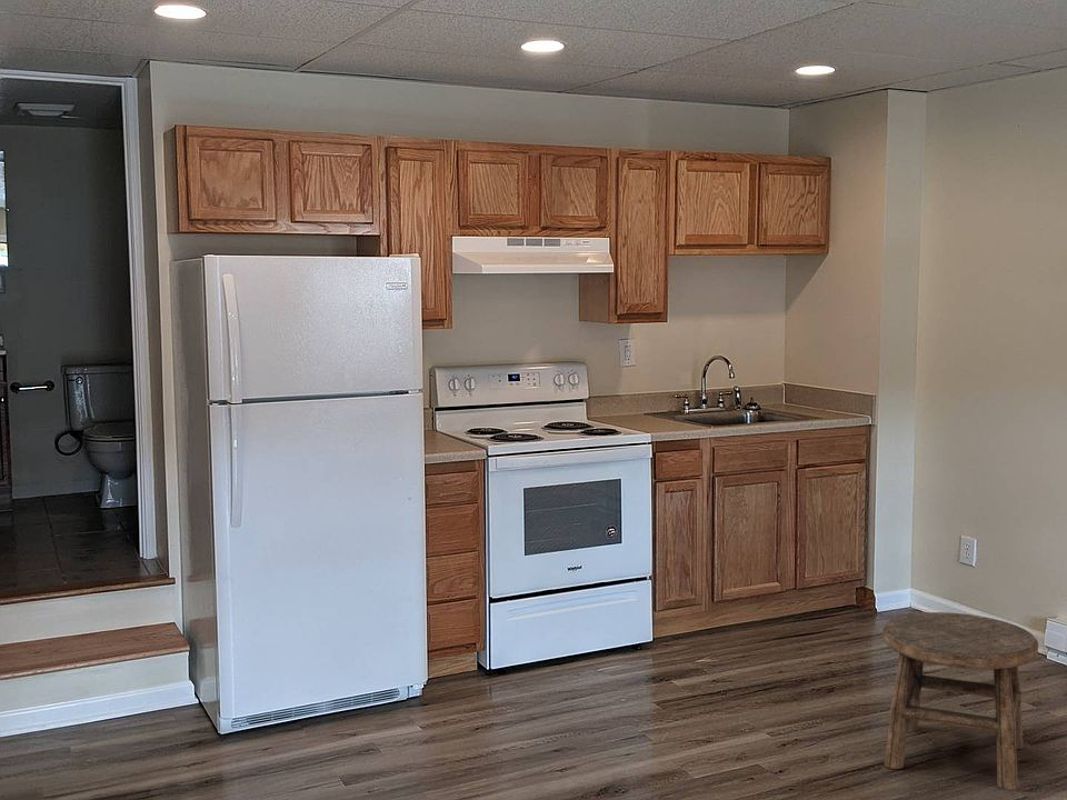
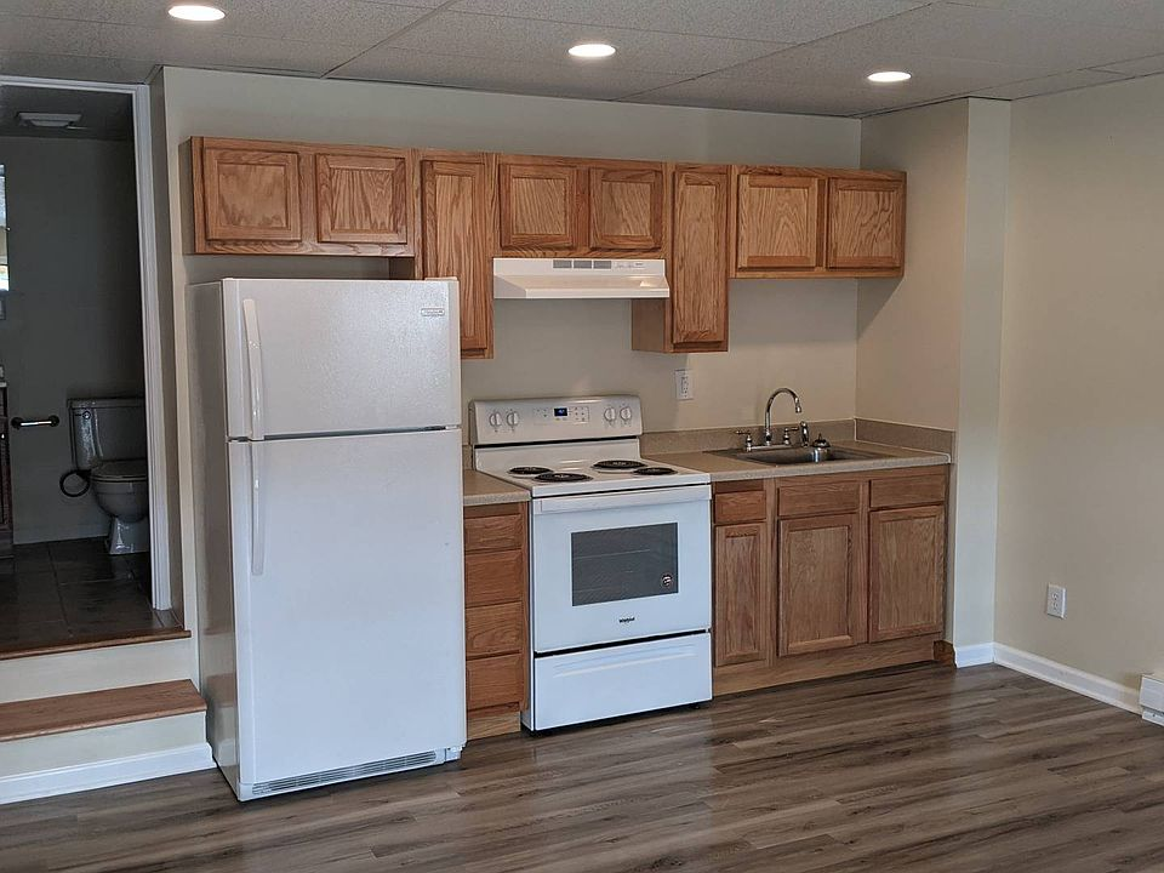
- stool [881,611,1039,791]
